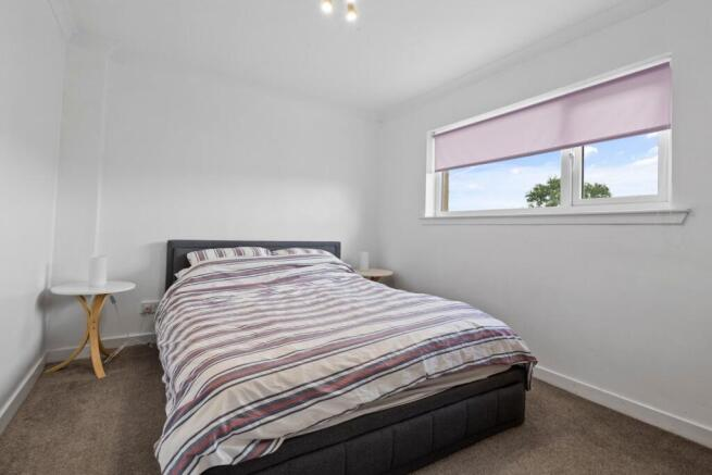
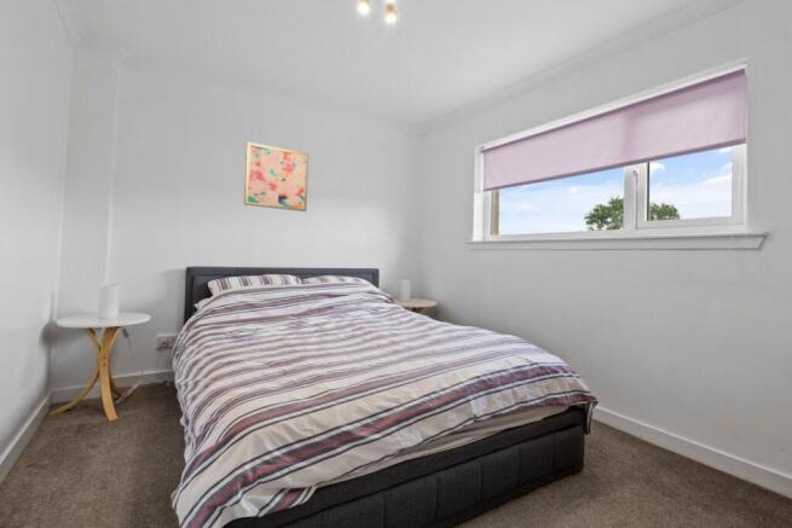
+ wall art [243,140,310,213]
